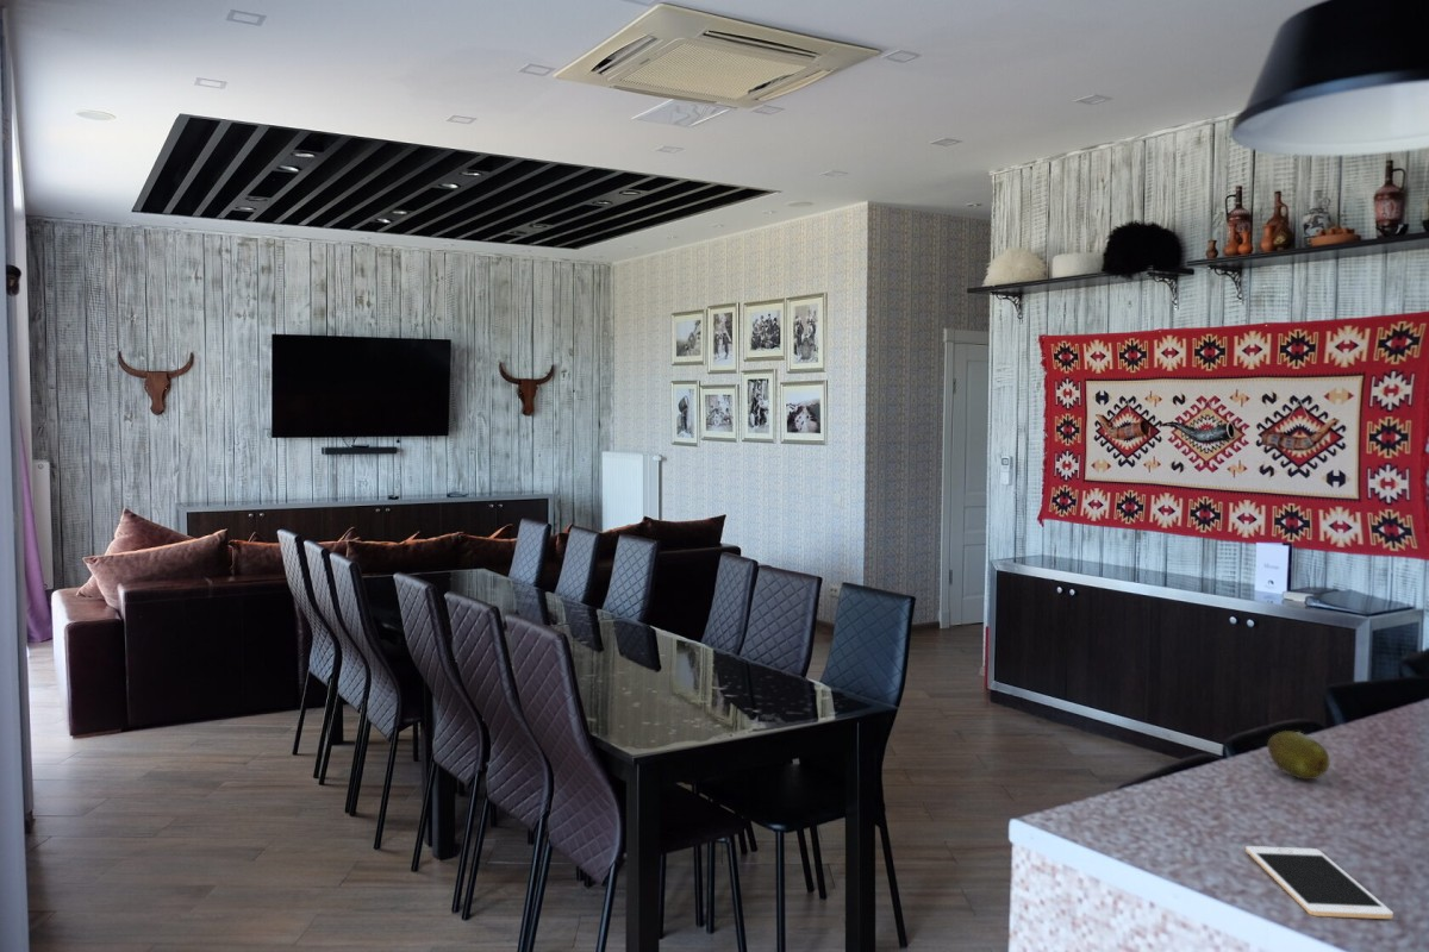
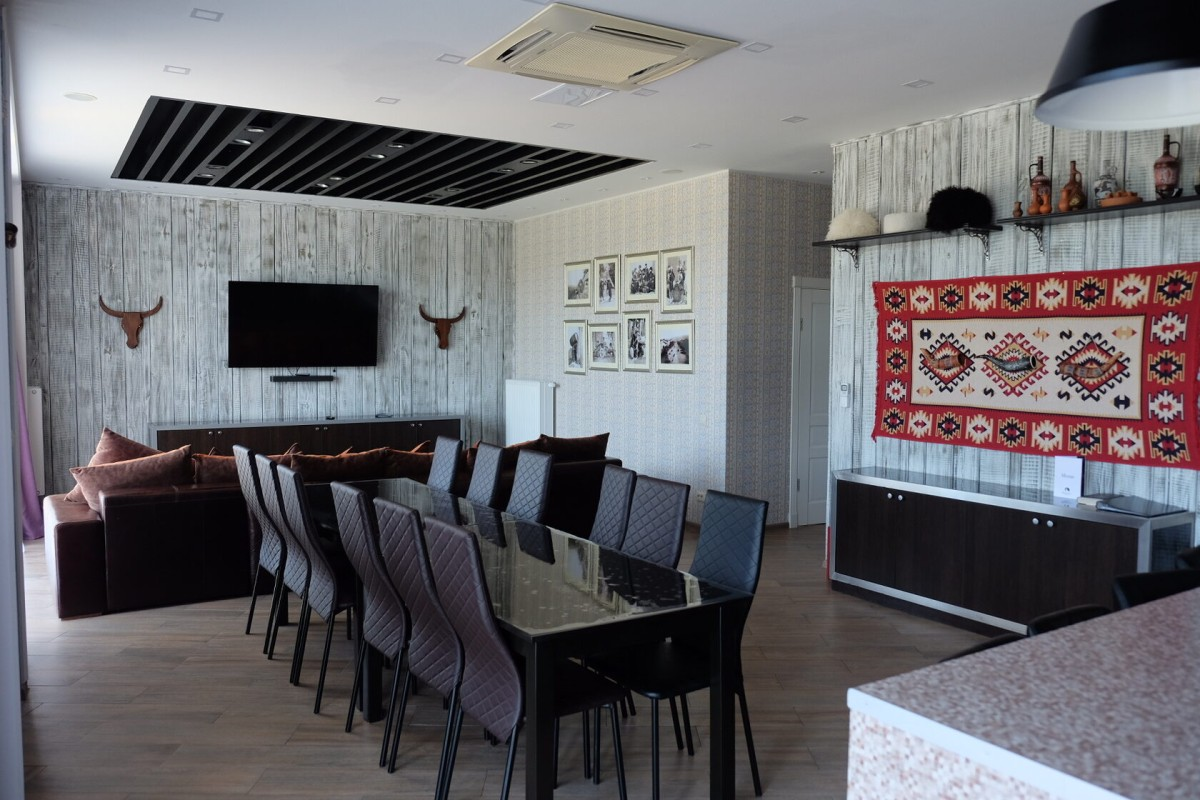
- fruit [1267,729,1330,781]
- cell phone [1244,845,1394,920]
